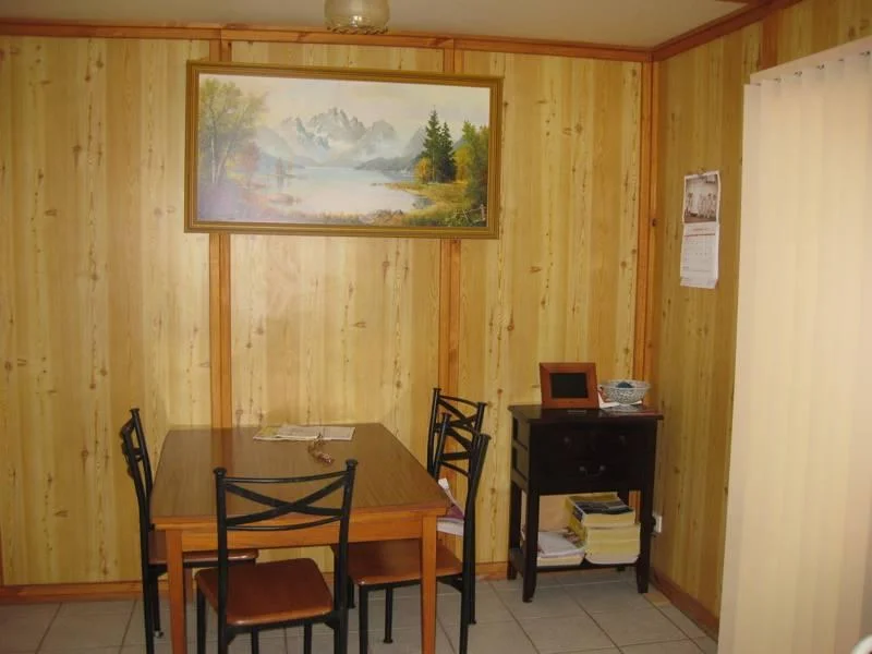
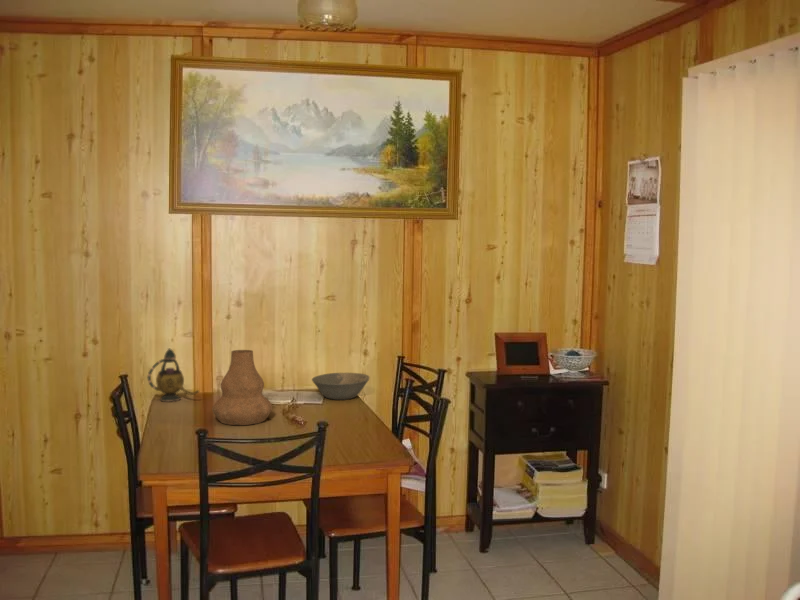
+ bowl [311,372,371,401]
+ vase [211,349,273,426]
+ teapot [146,347,200,403]
